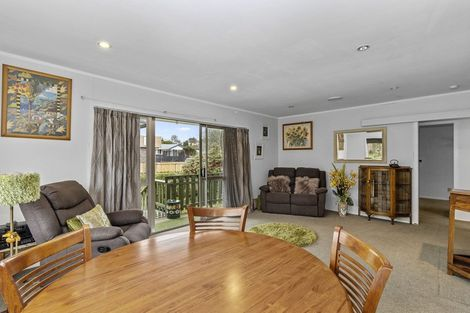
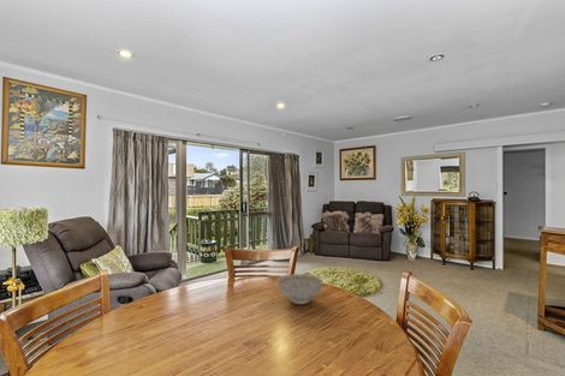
+ decorative bowl [275,273,325,305]
